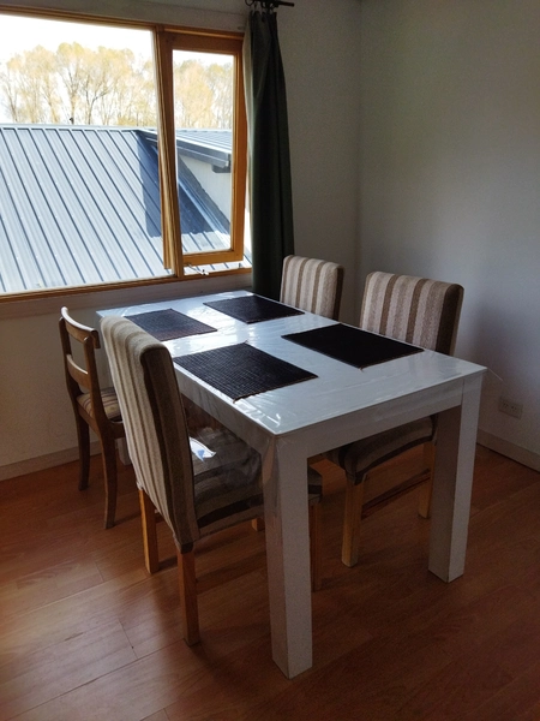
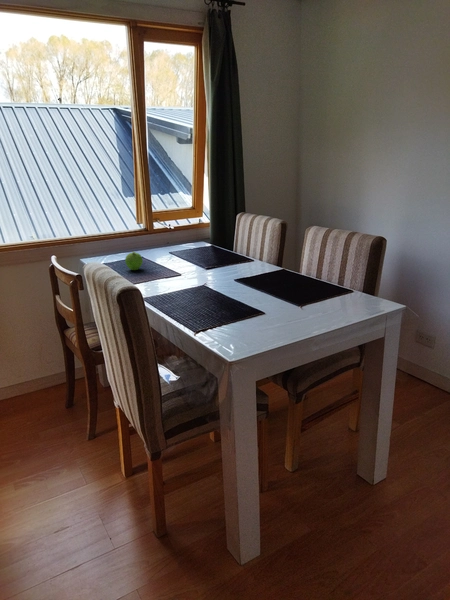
+ fruit [124,251,144,271]
